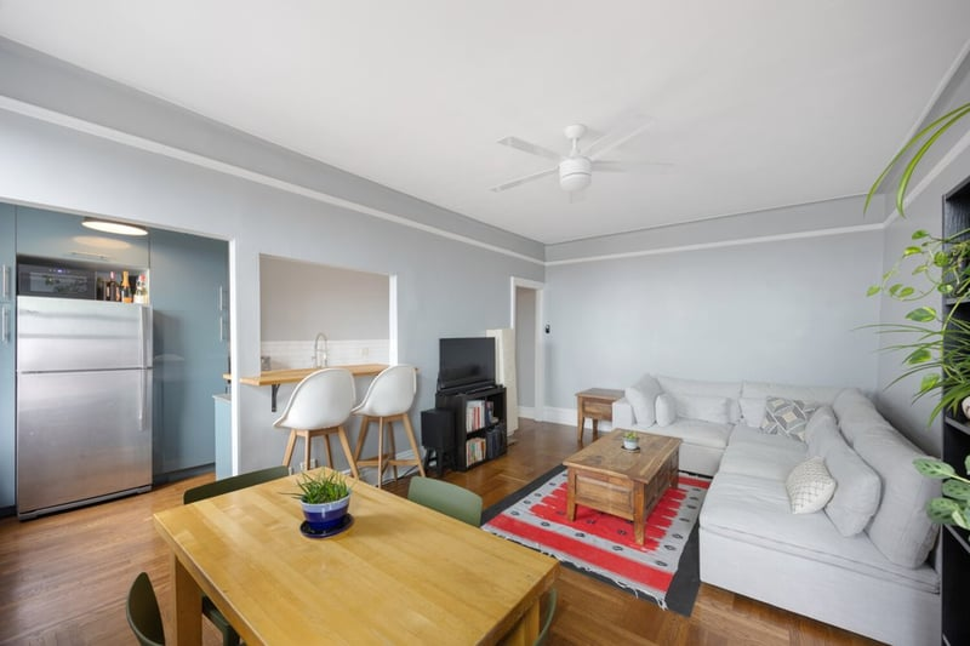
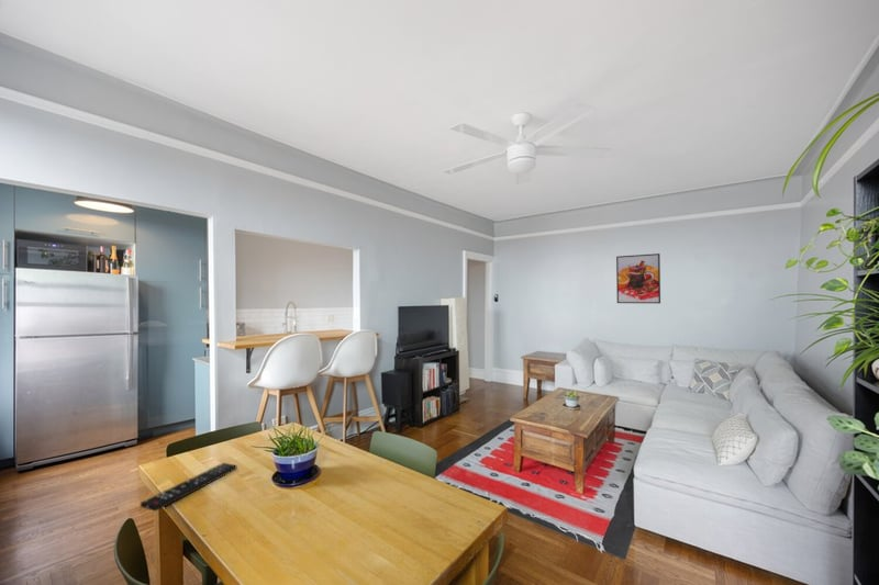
+ remote control [140,462,237,513]
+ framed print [615,252,661,304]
